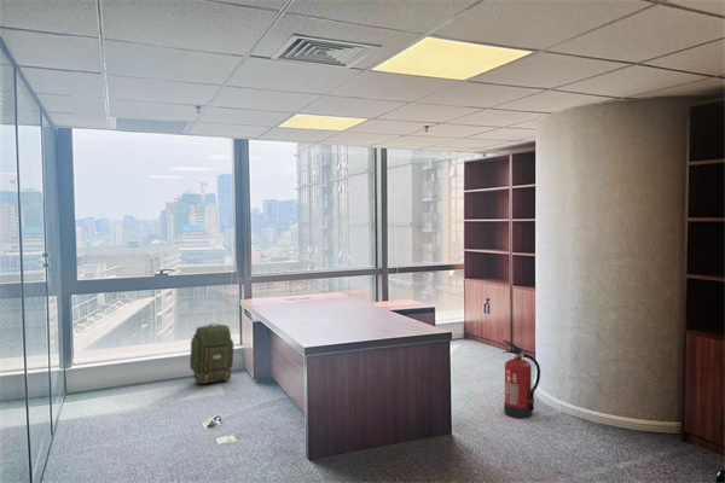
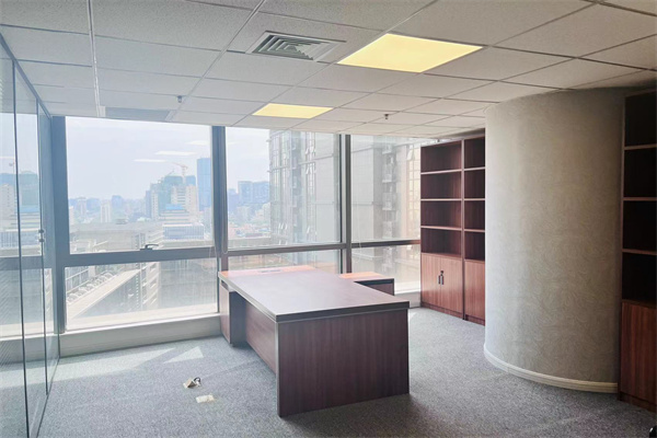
- backpack [188,322,234,385]
- fire extinguisher [501,339,541,419]
